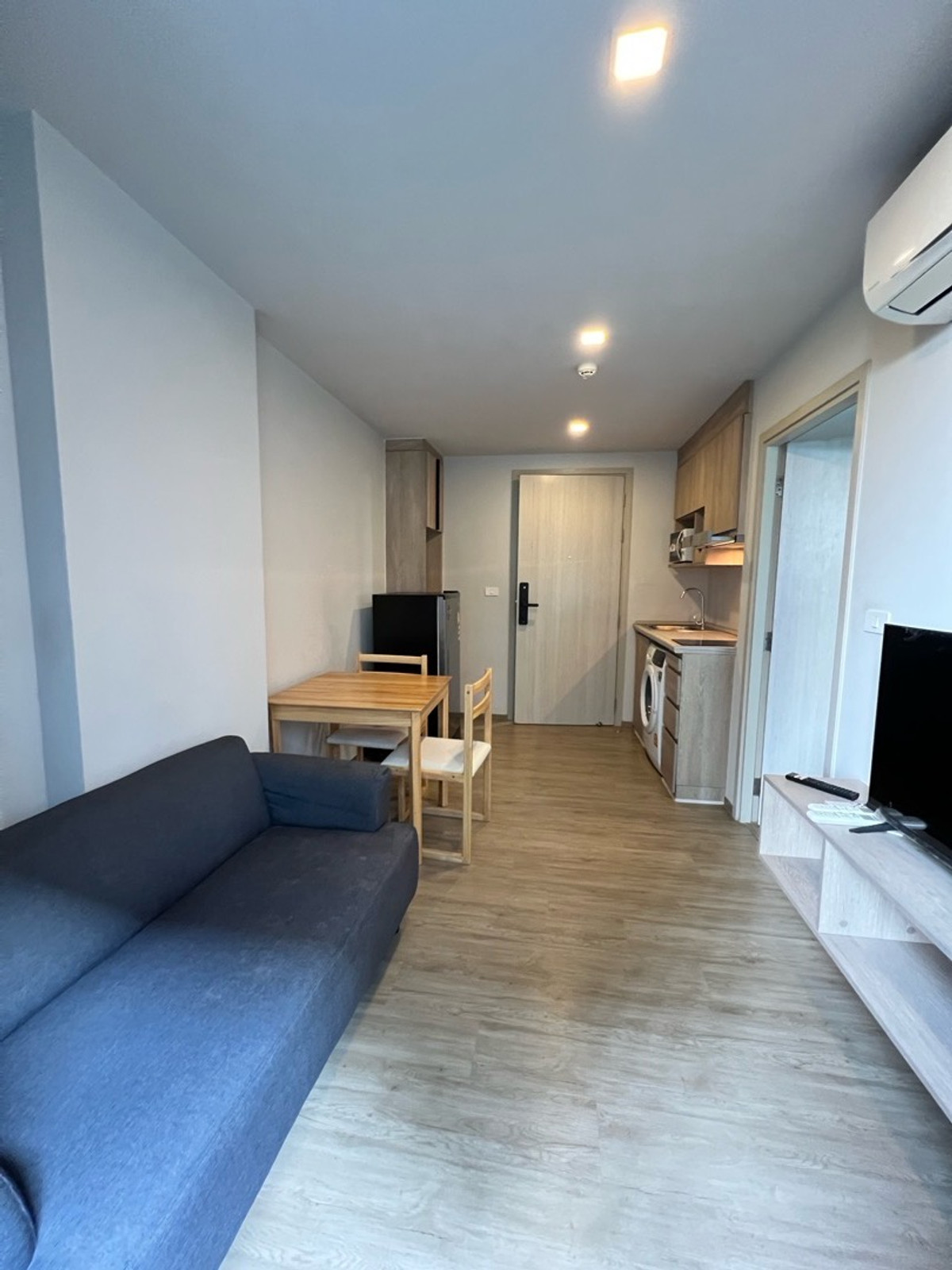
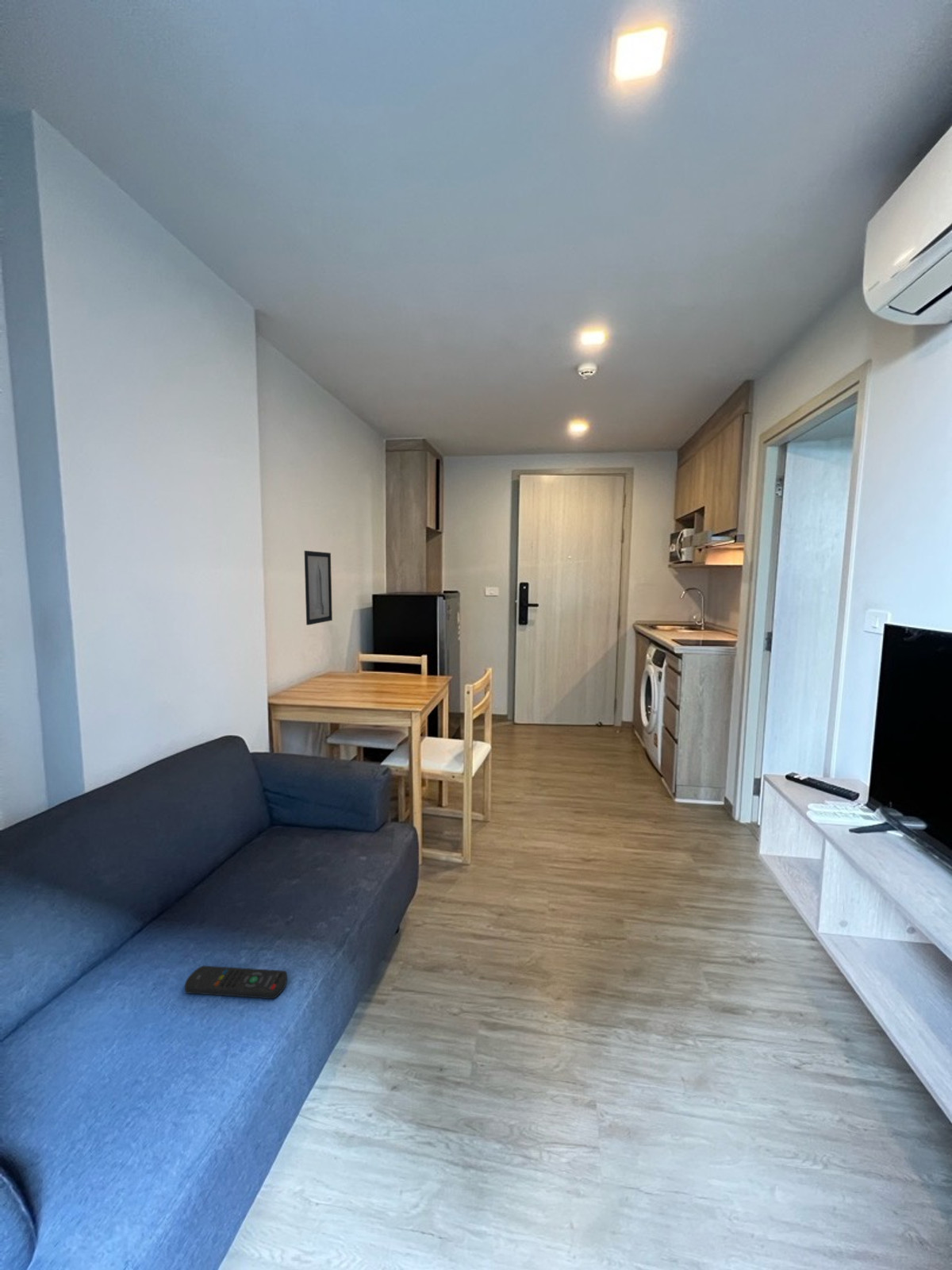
+ wall art [304,550,333,626]
+ remote control [184,965,288,999]
